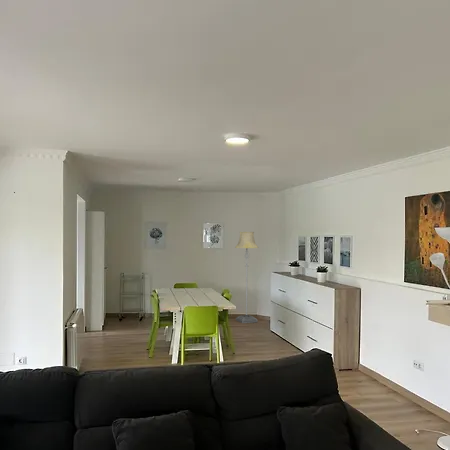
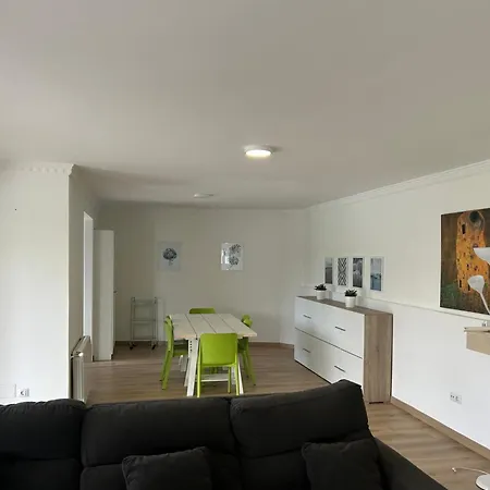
- floor lamp [234,231,259,324]
